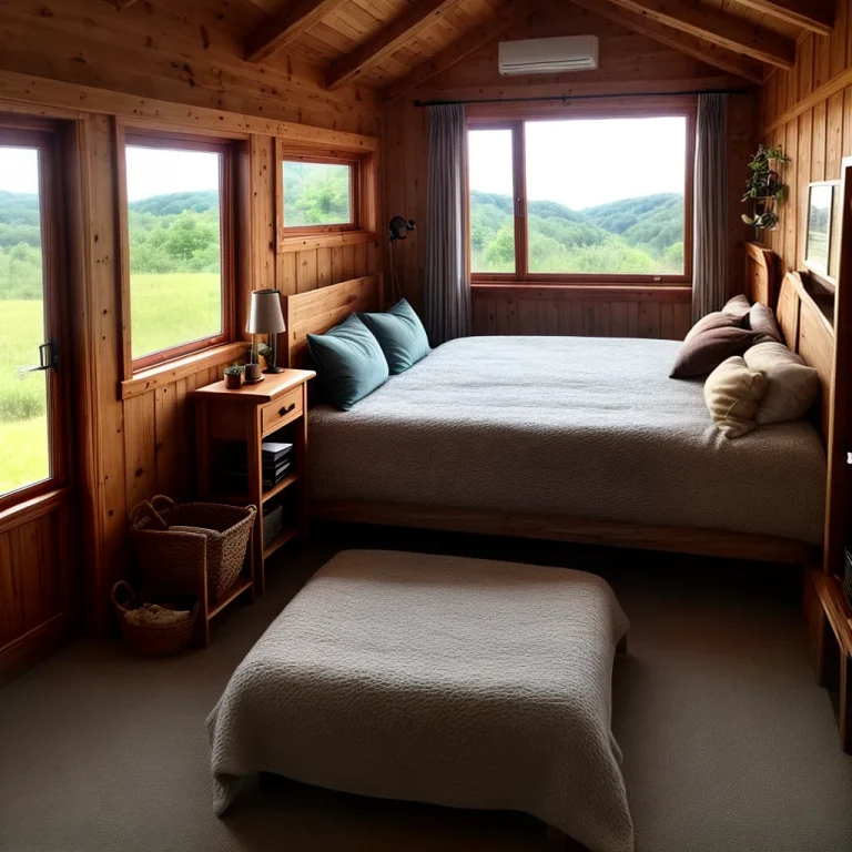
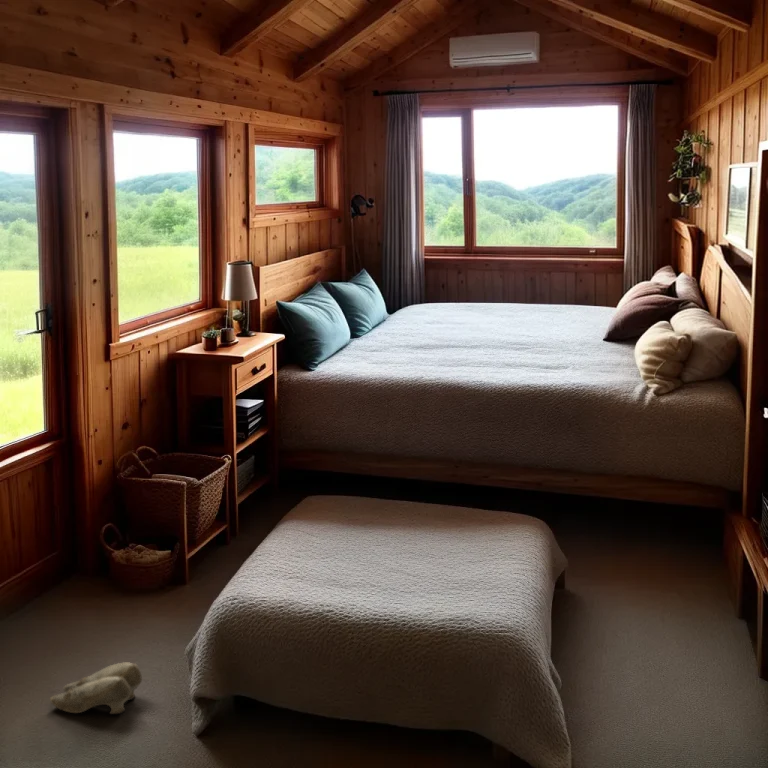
+ slippers [49,661,143,715]
